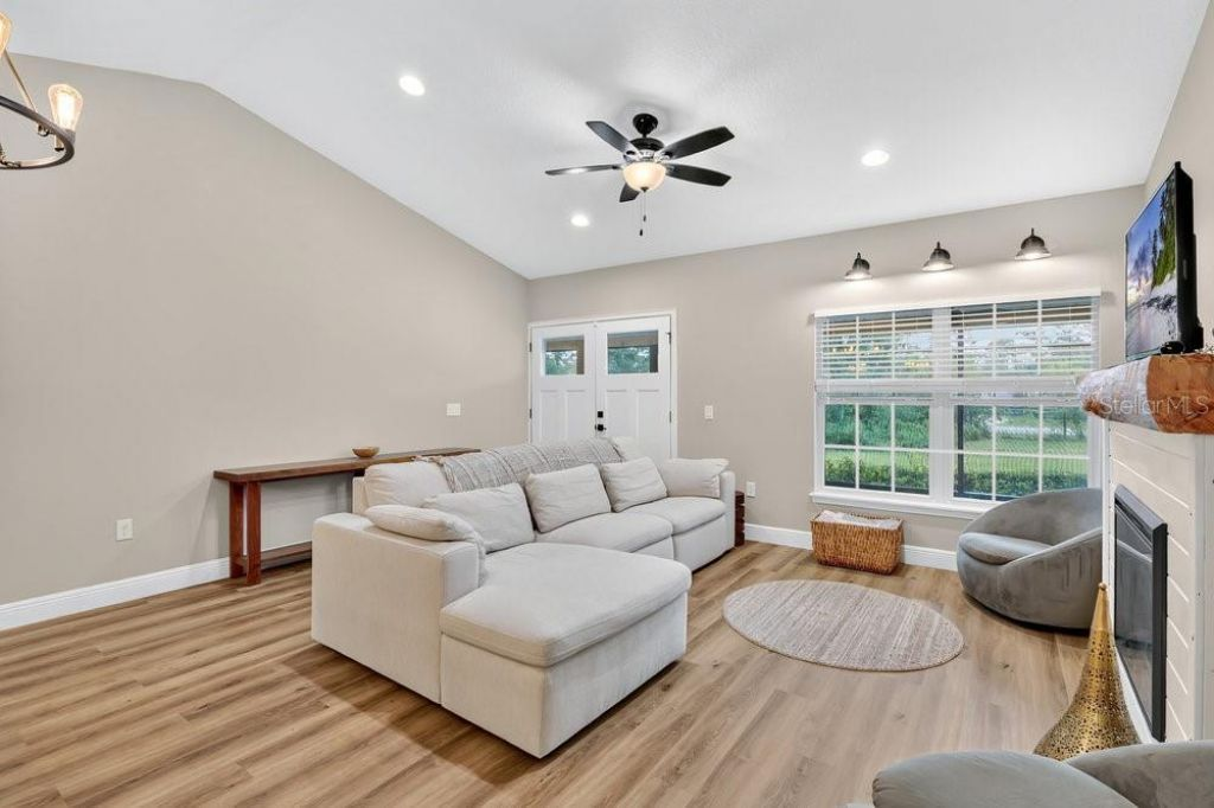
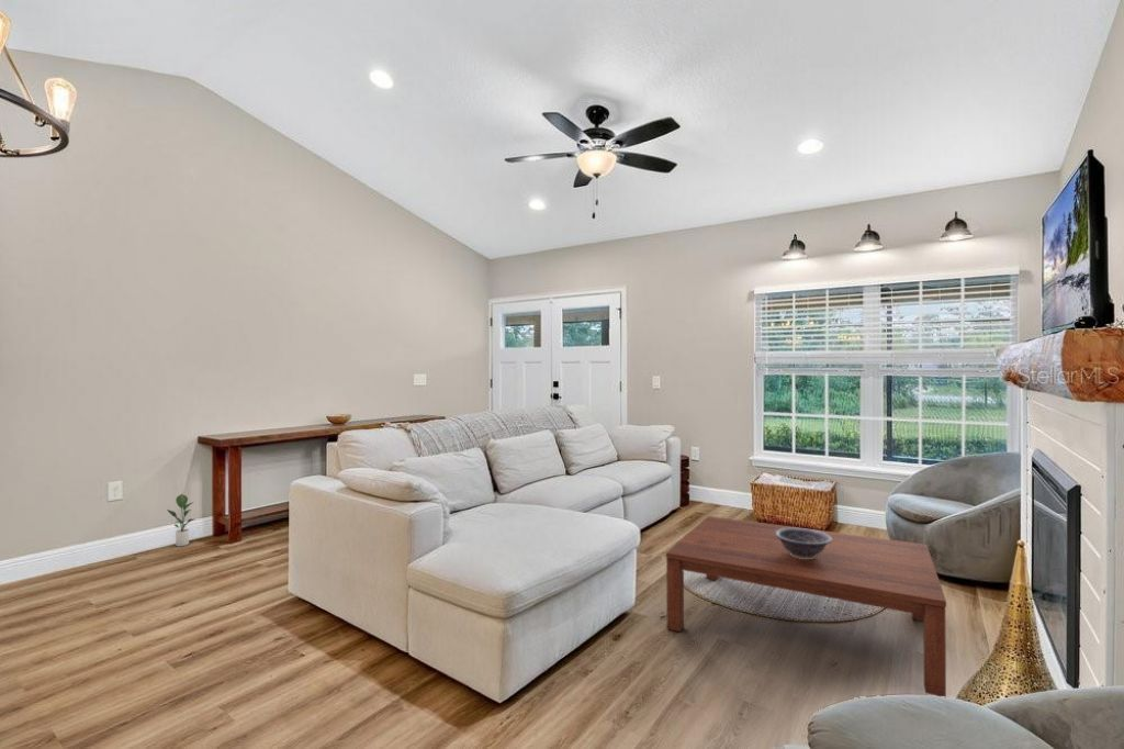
+ potted plant [166,493,195,547]
+ coffee table [665,515,947,698]
+ decorative bowl [774,527,832,559]
